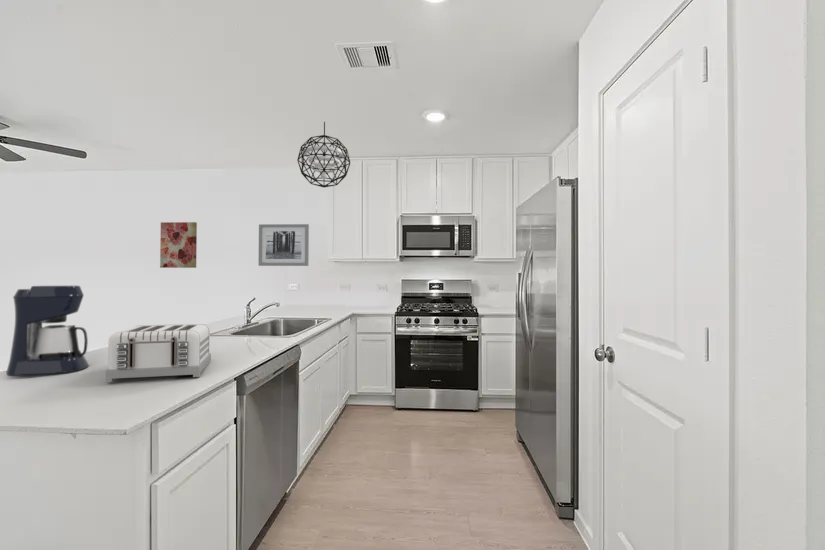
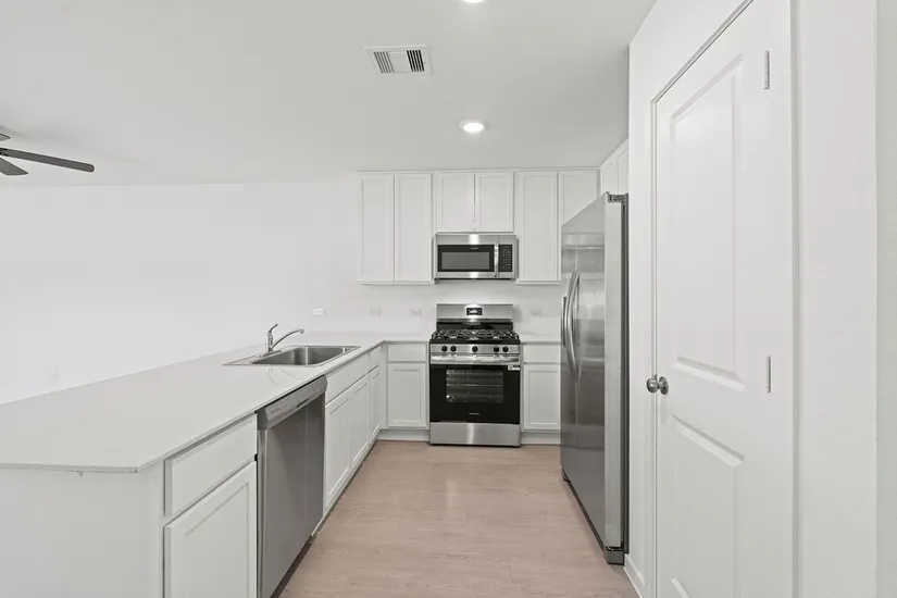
- coffee maker [5,284,90,377]
- wall art [258,223,310,267]
- pendant light [296,121,351,188]
- wall art [159,221,198,269]
- toaster [104,323,212,383]
